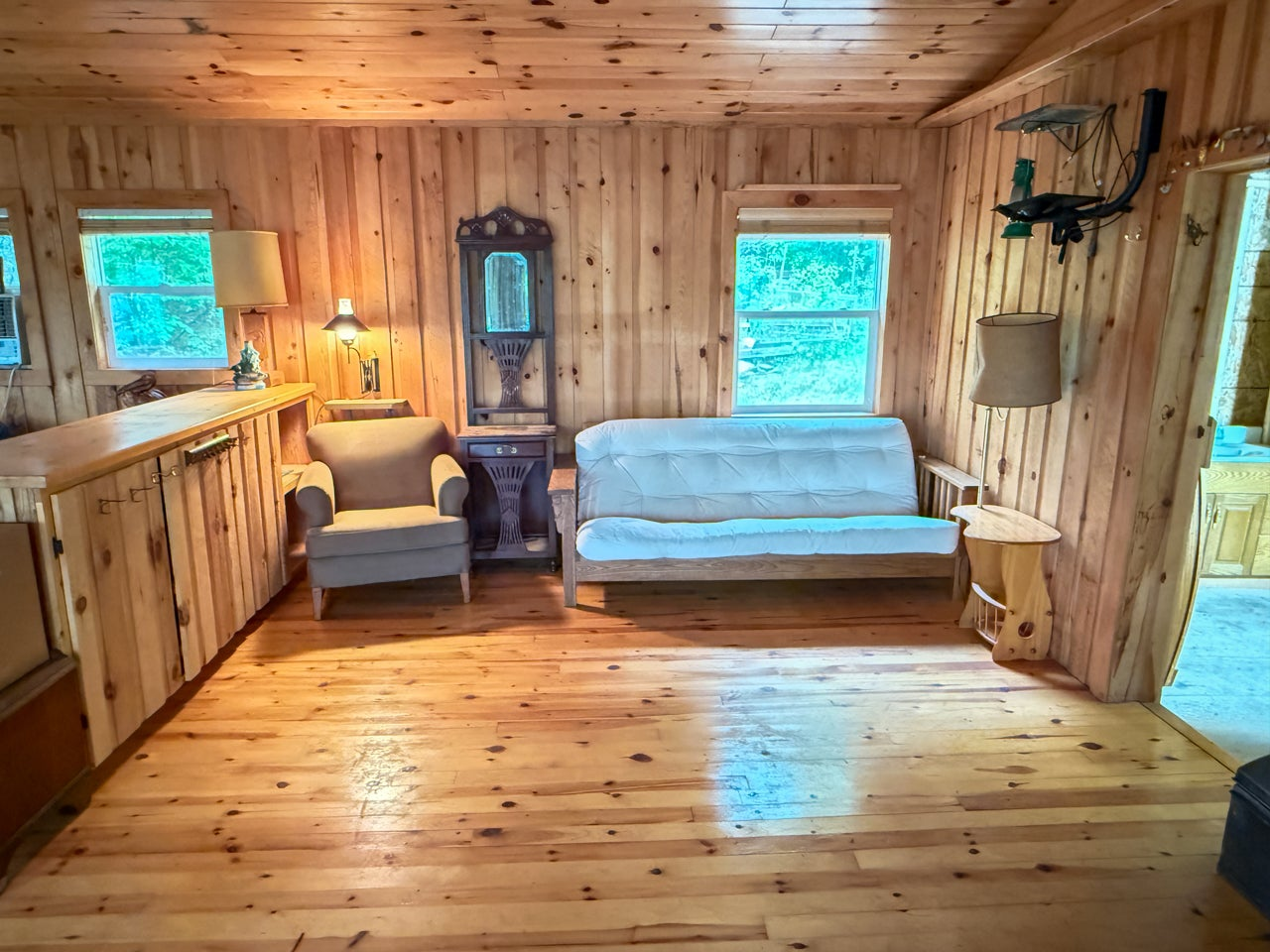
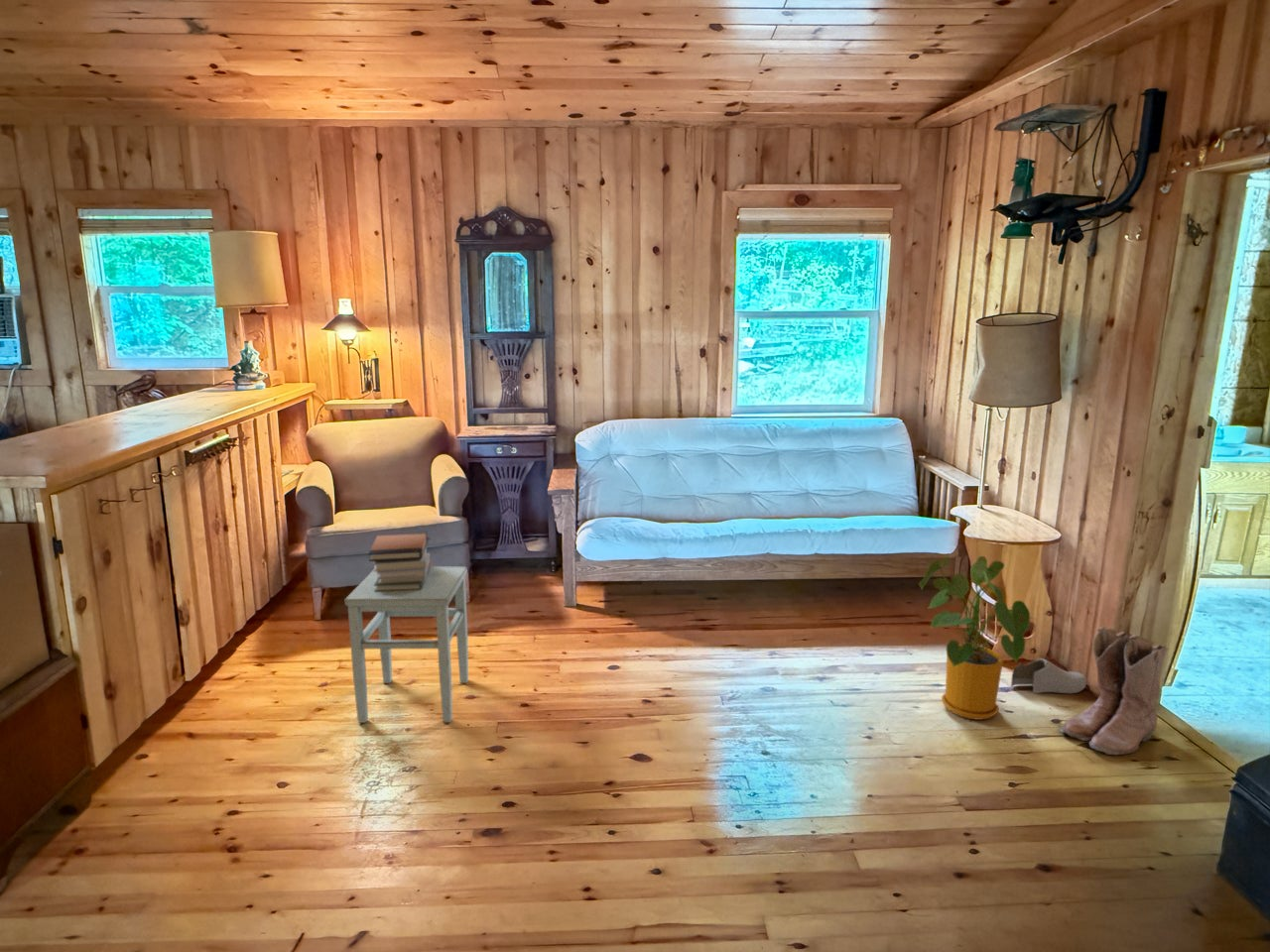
+ book stack [367,529,433,592]
+ boots [1059,625,1171,756]
+ house plant [918,555,1037,721]
+ shoe [1010,657,1087,694]
+ stool [344,566,469,724]
